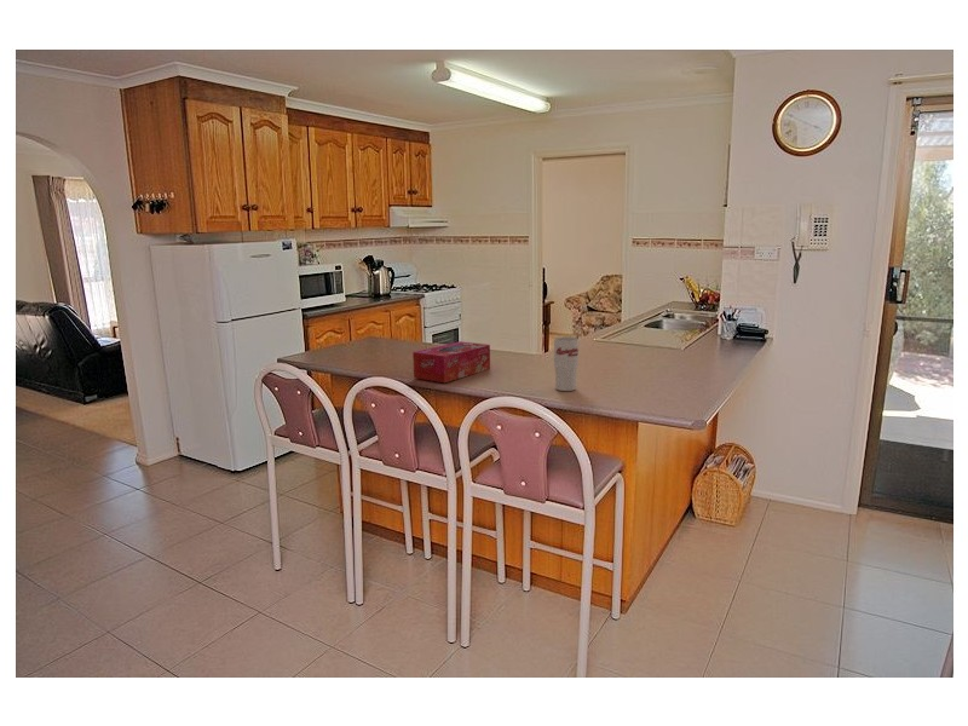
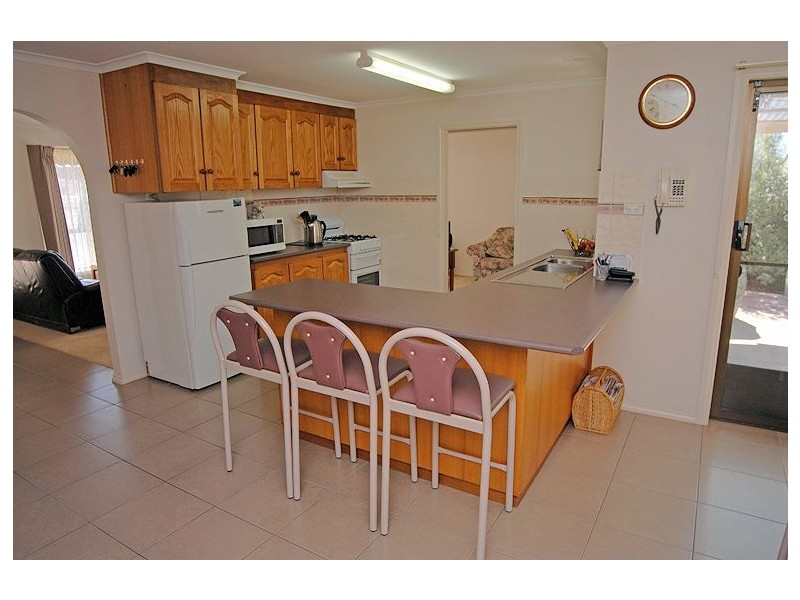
- cup [553,335,580,392]
- tissue box [411,340,491,384]
